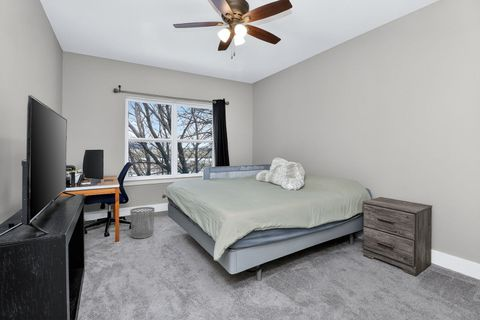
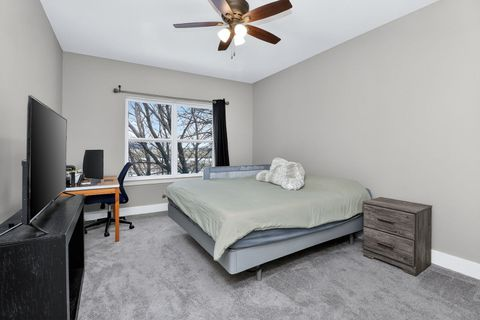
- waste bin [129,206,155,239]
